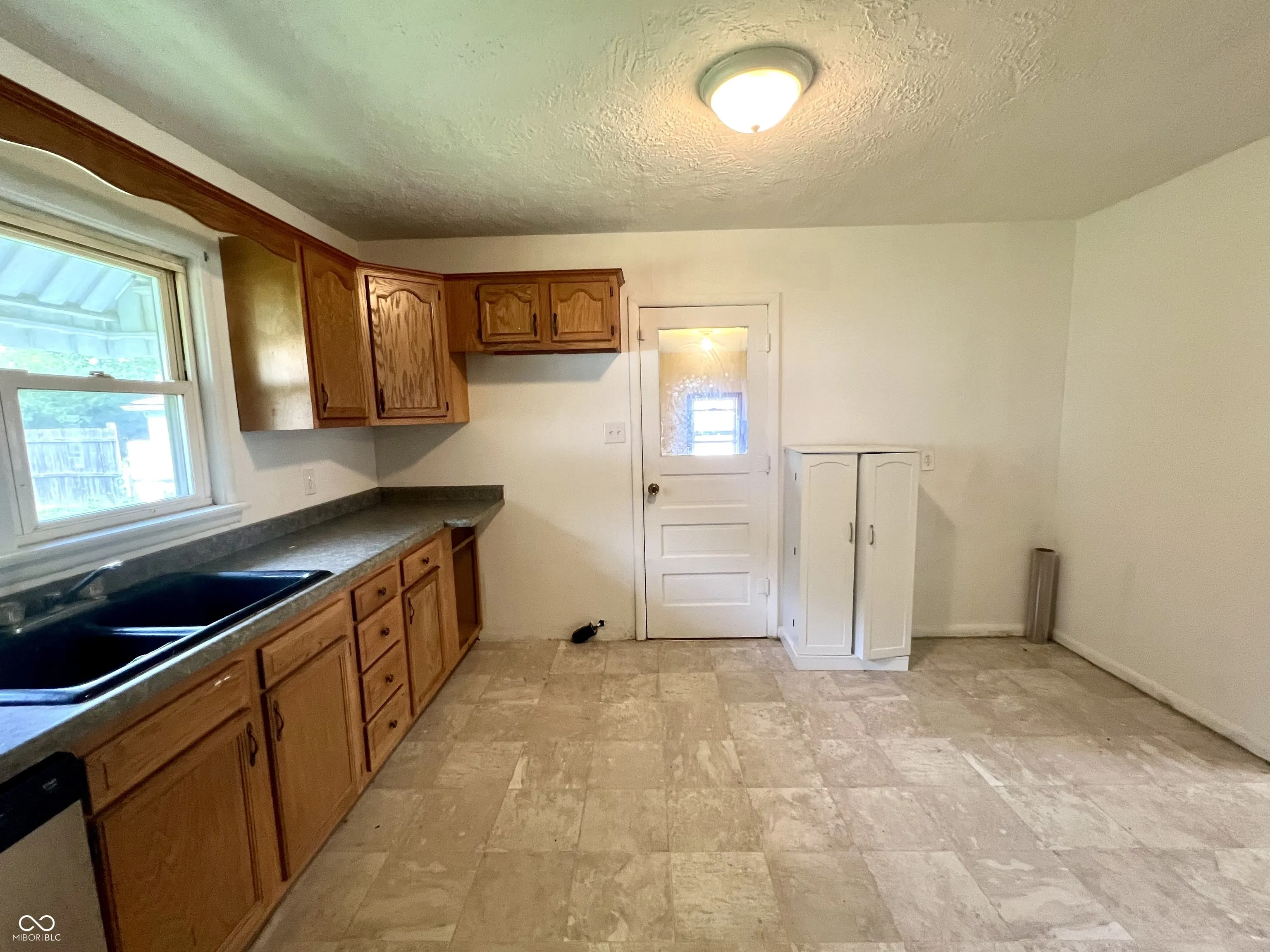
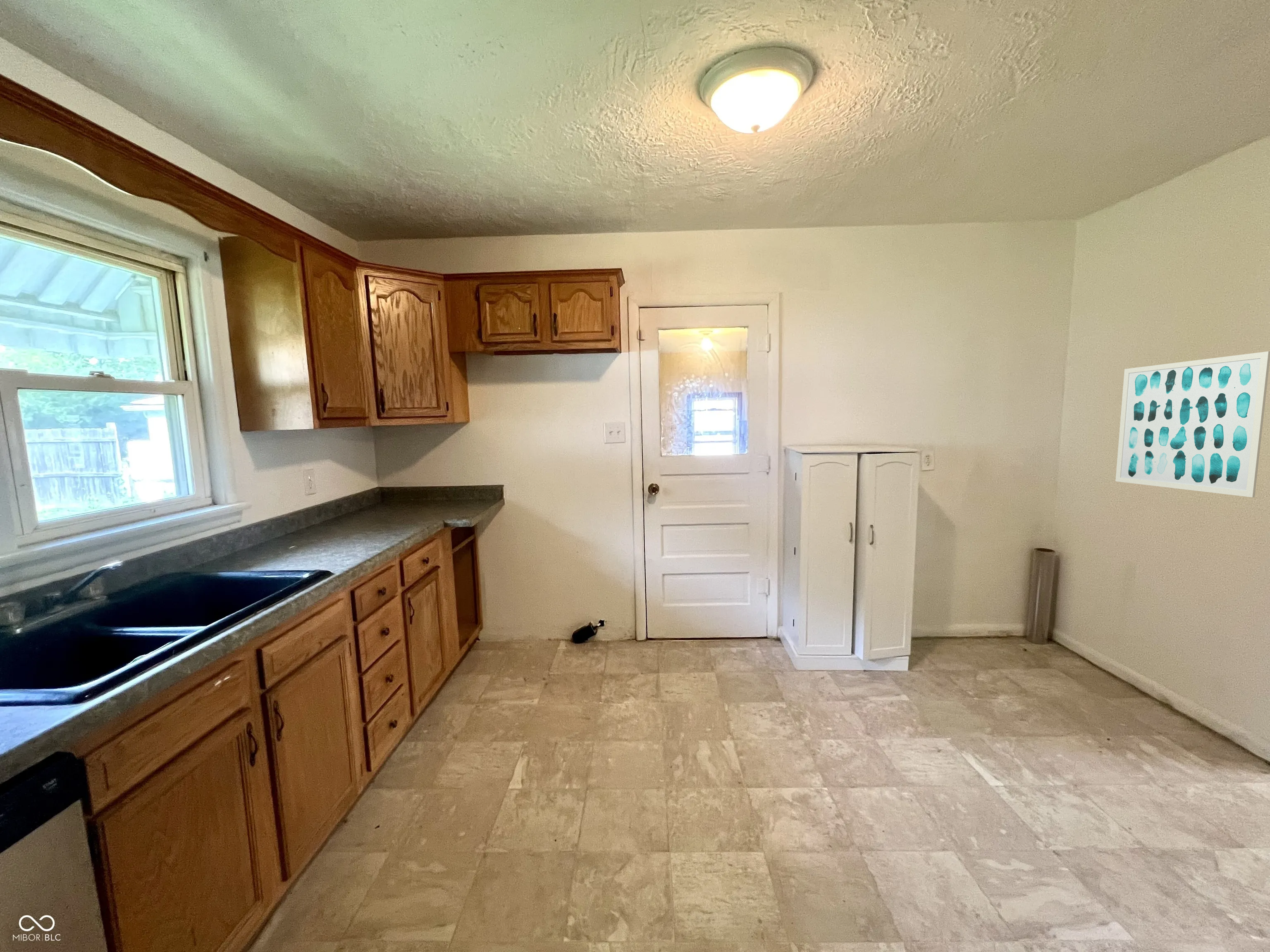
+ wall art [1115,351,1270,498]
